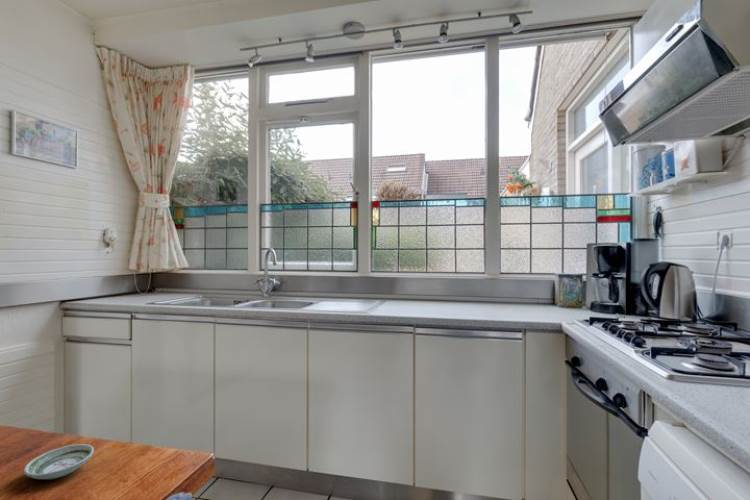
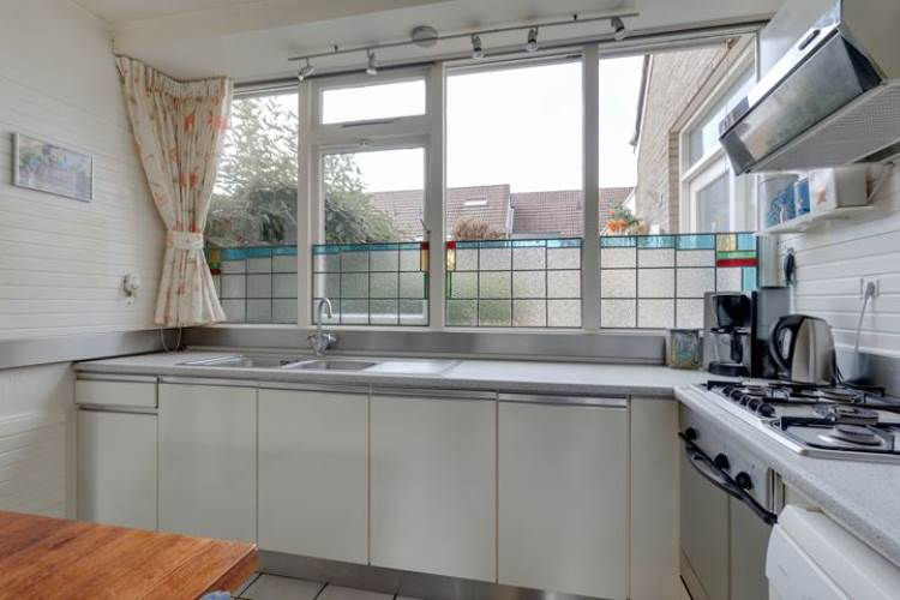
- saucer [23,443,95,480]
